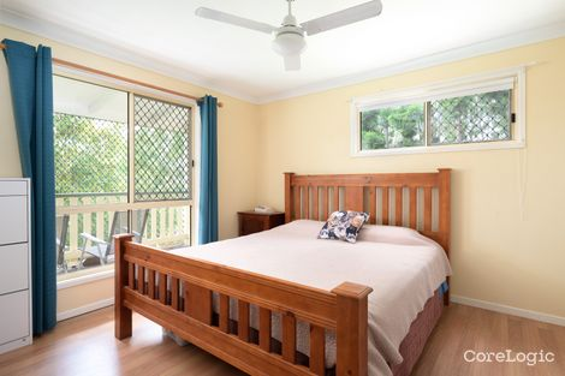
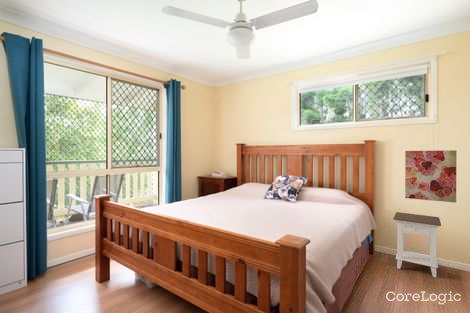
+ nightstand [392,211,442,278]
+ wall art [404,149,457,204]
